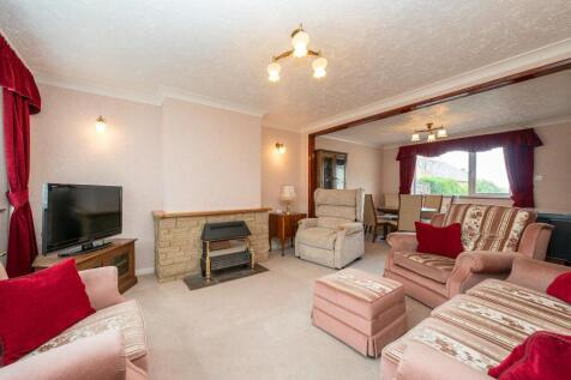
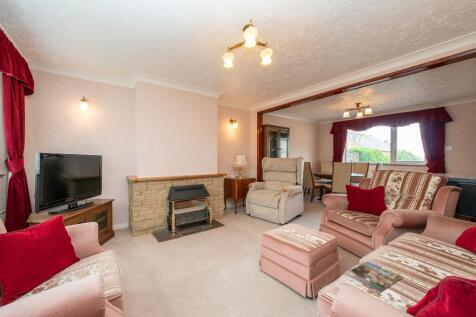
+ magazine [344,260,404,293]
